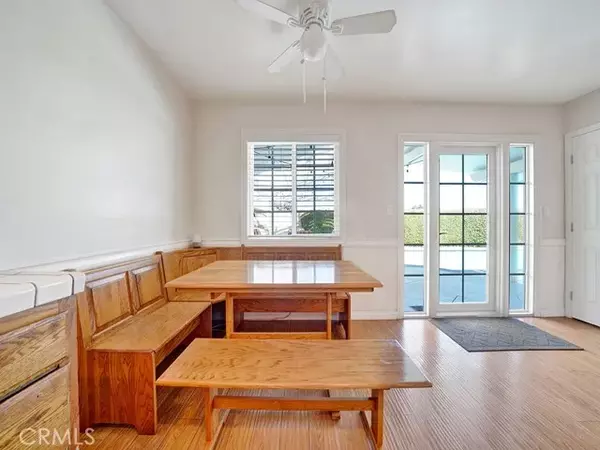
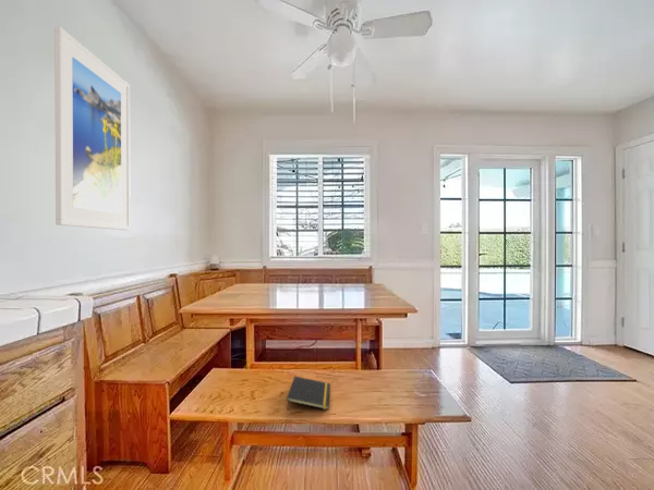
+ notepad [286,375,331,412]
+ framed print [53,25,132,231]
